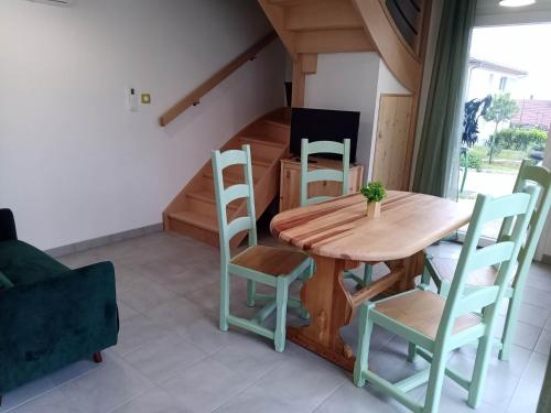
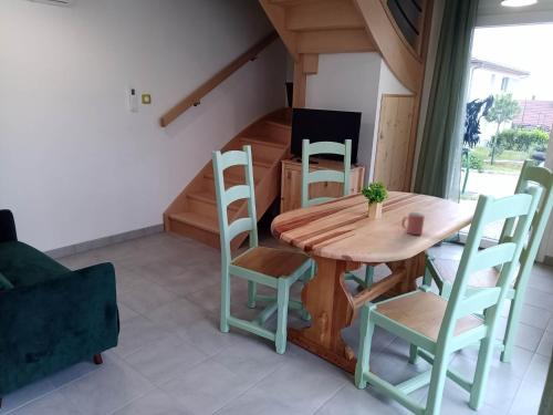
+ mug [400,211,426,236]
